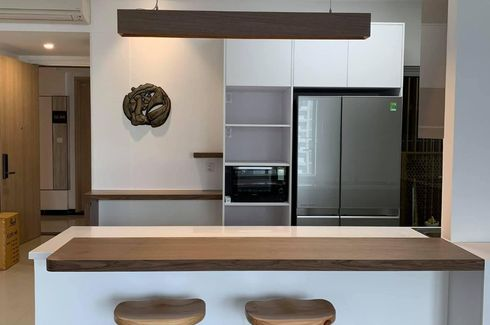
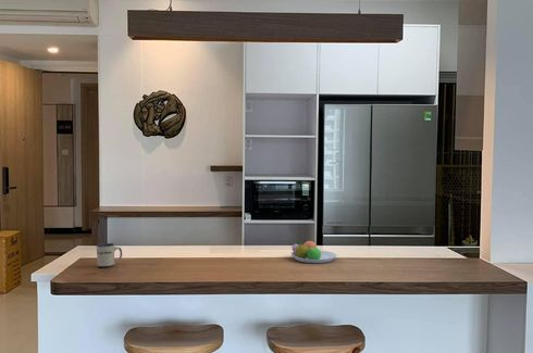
+ fruit bowl [289,239,338,264]
+ mug [96,242,123,268]
